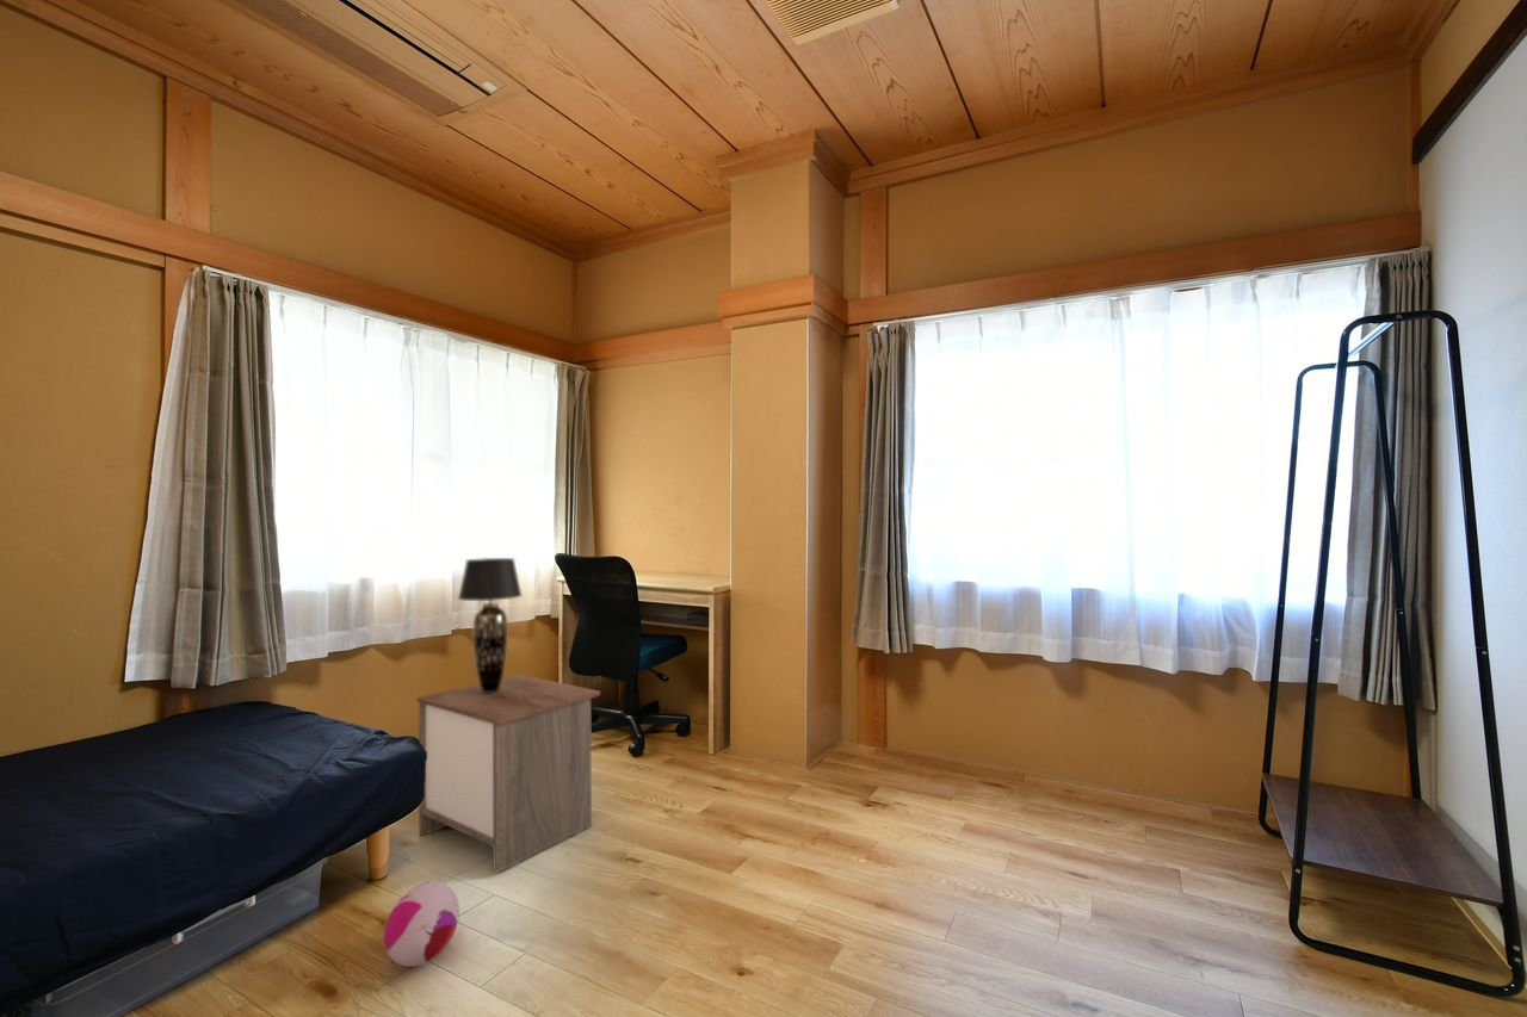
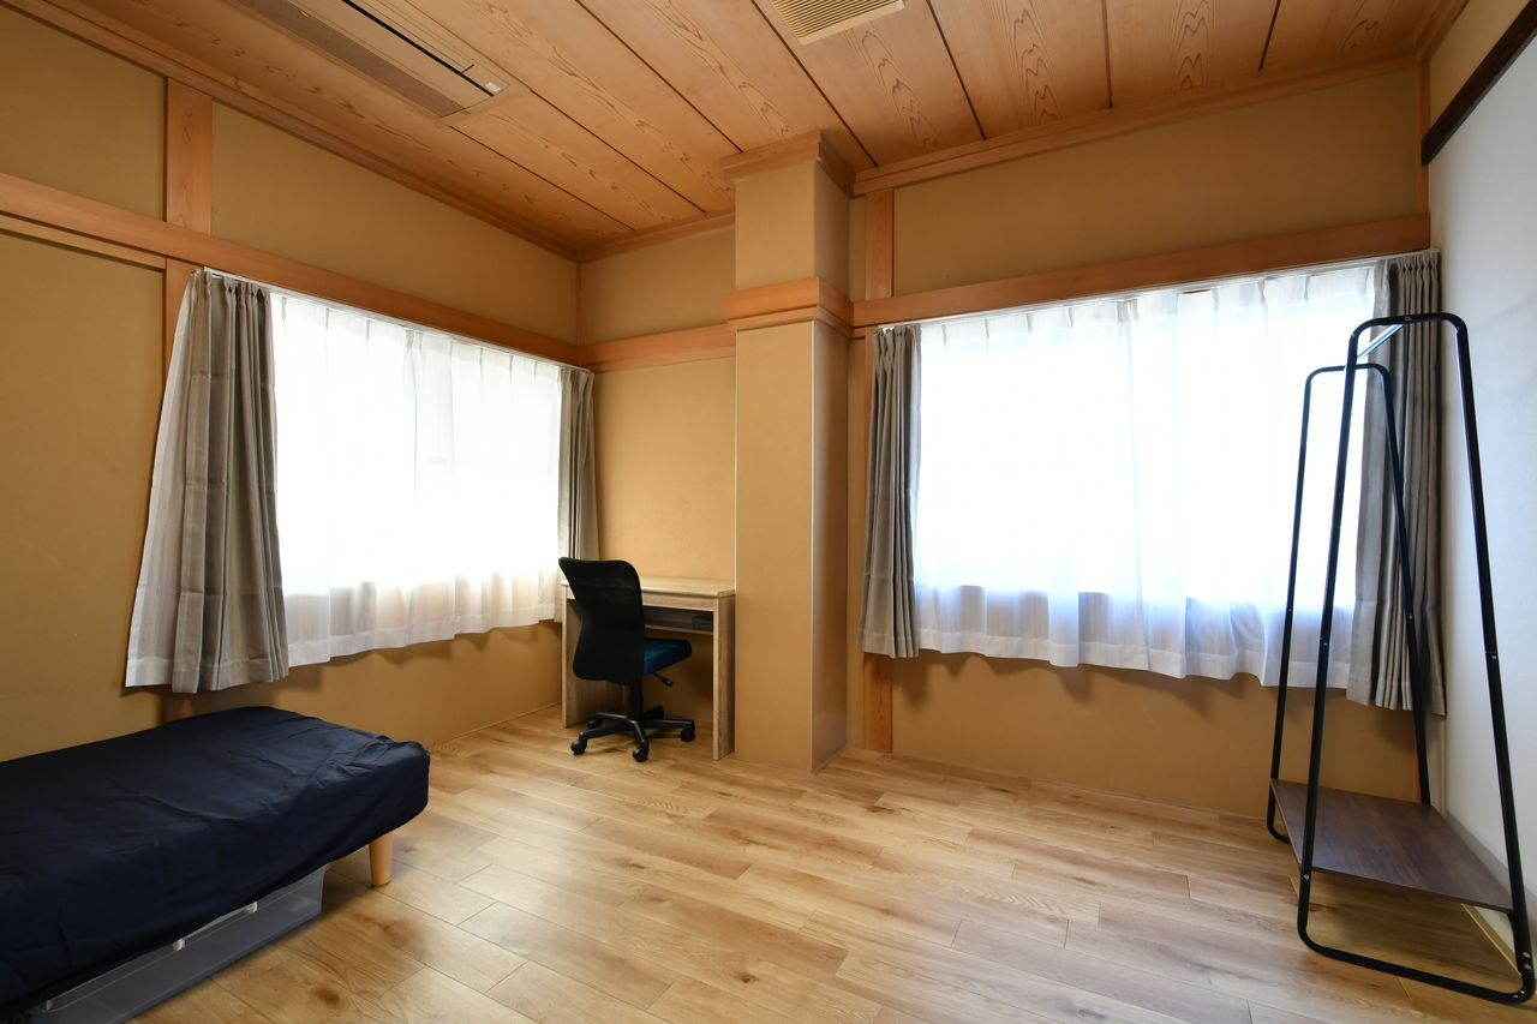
- plush toy [383,880,460,968]
- table lamp [457,557,524,693]
- nightstand [416,674,601,874]
